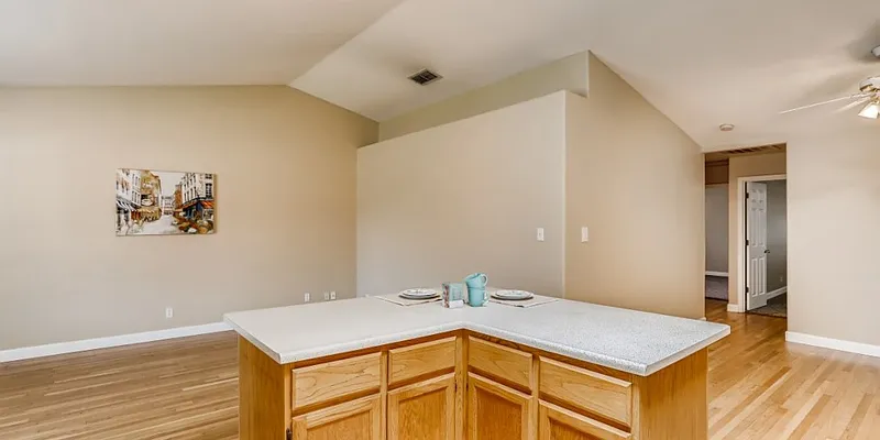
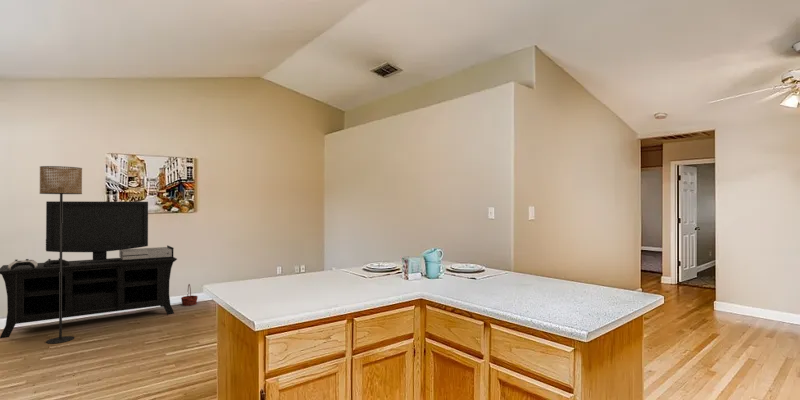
+ floor lamp [39,165,83,345]
+ basket [180,283,199,307]
+ media console [0,200,178,339]
